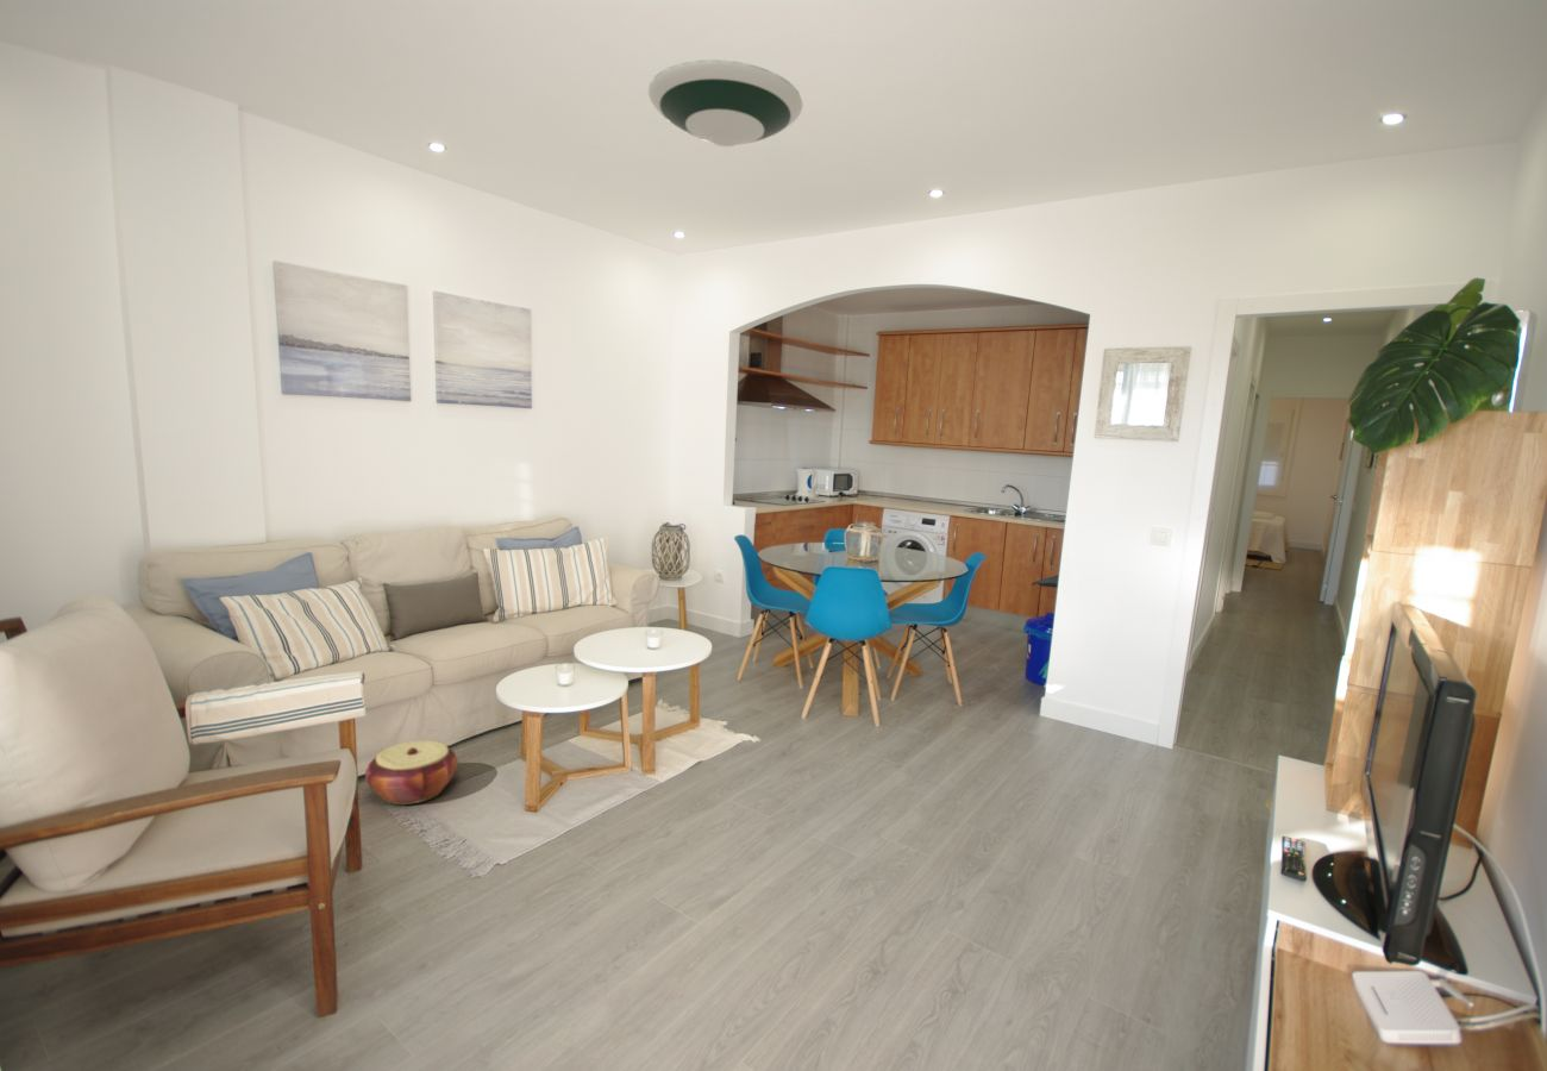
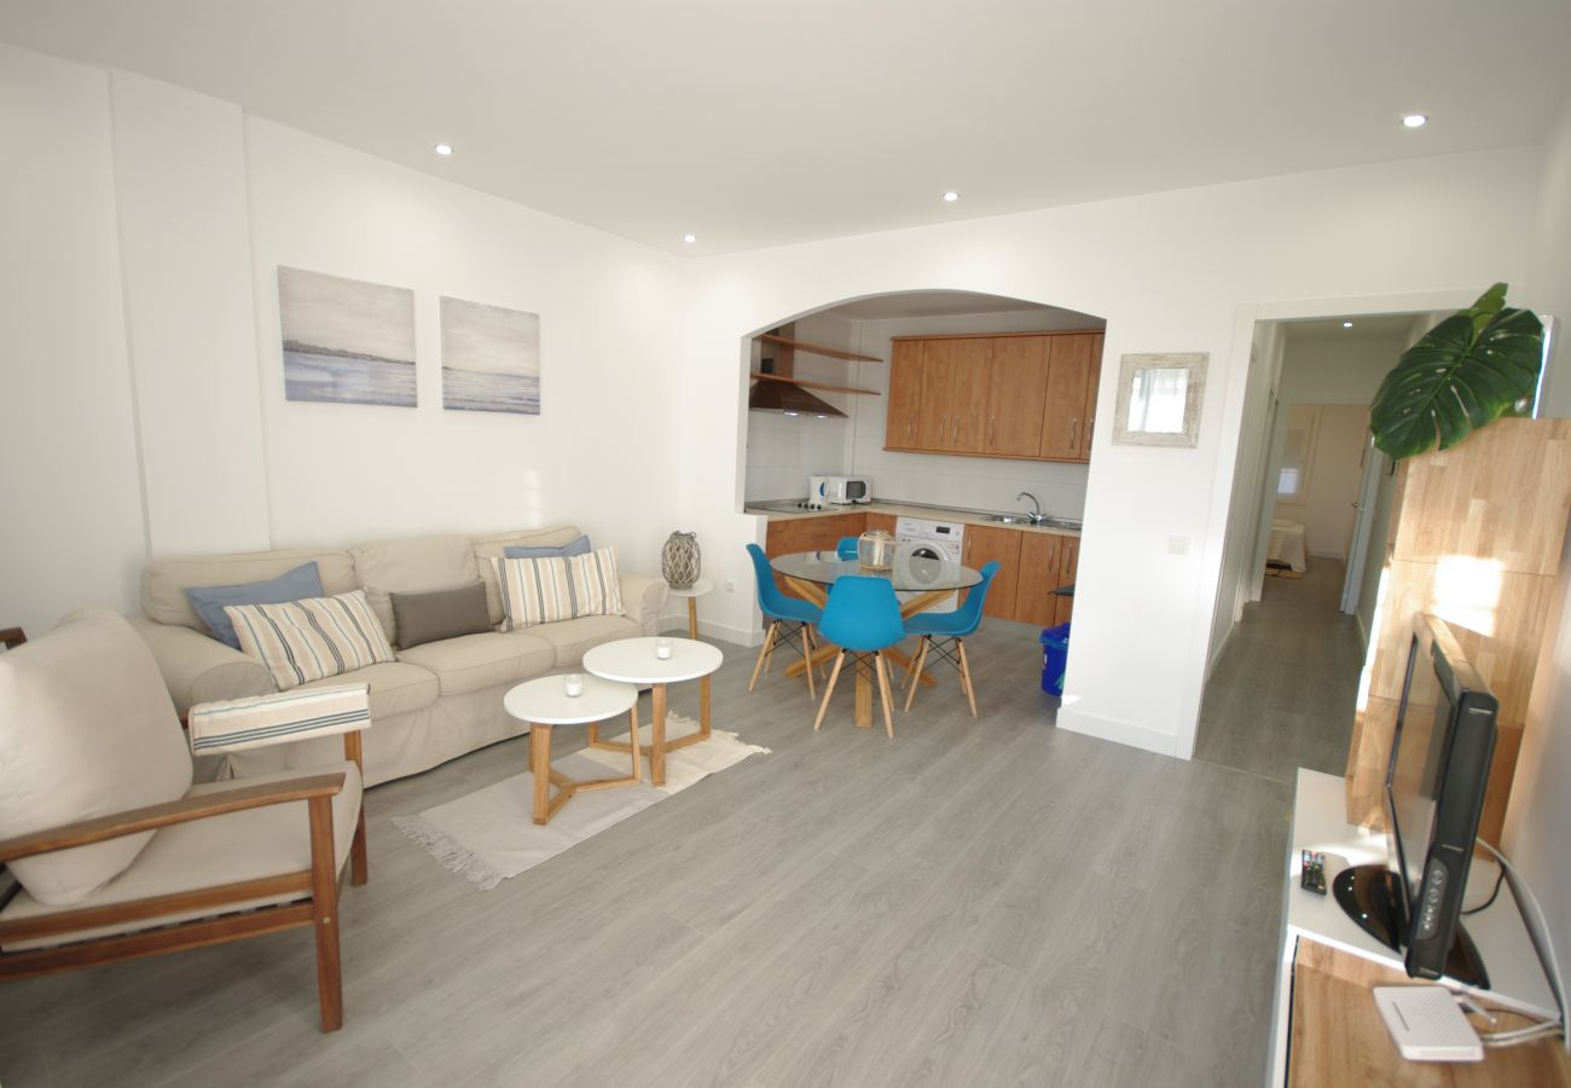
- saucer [647,58,803,148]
- woven basket [364,739,459,806]
